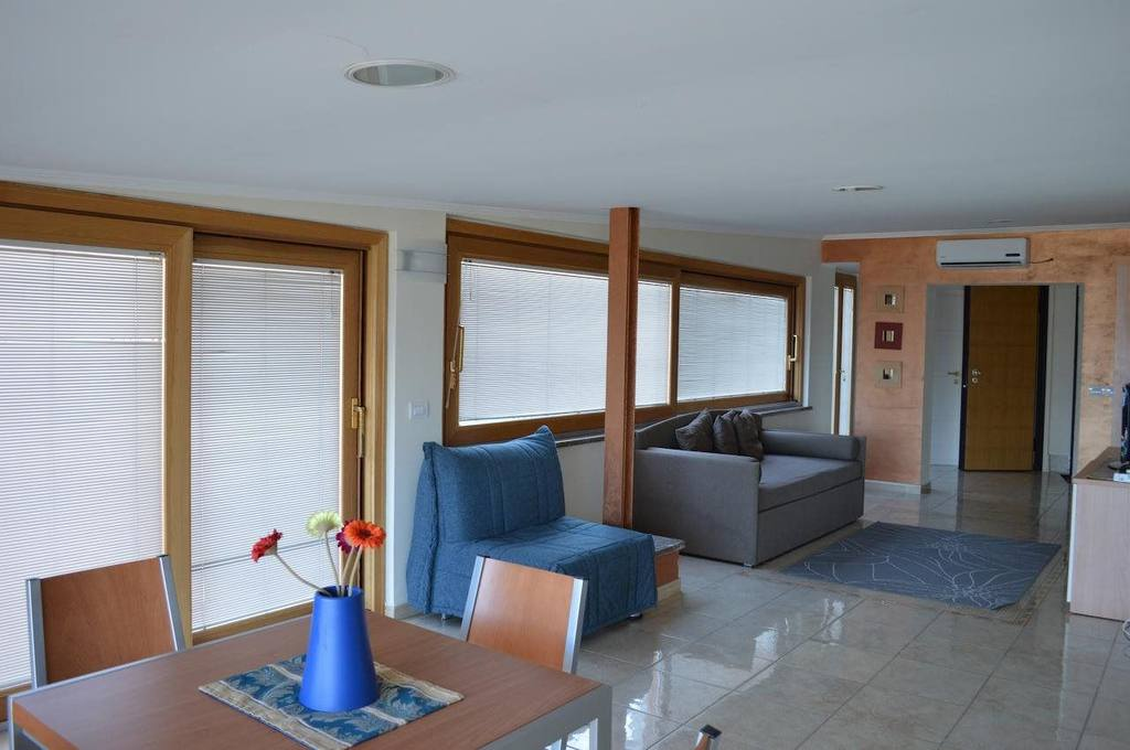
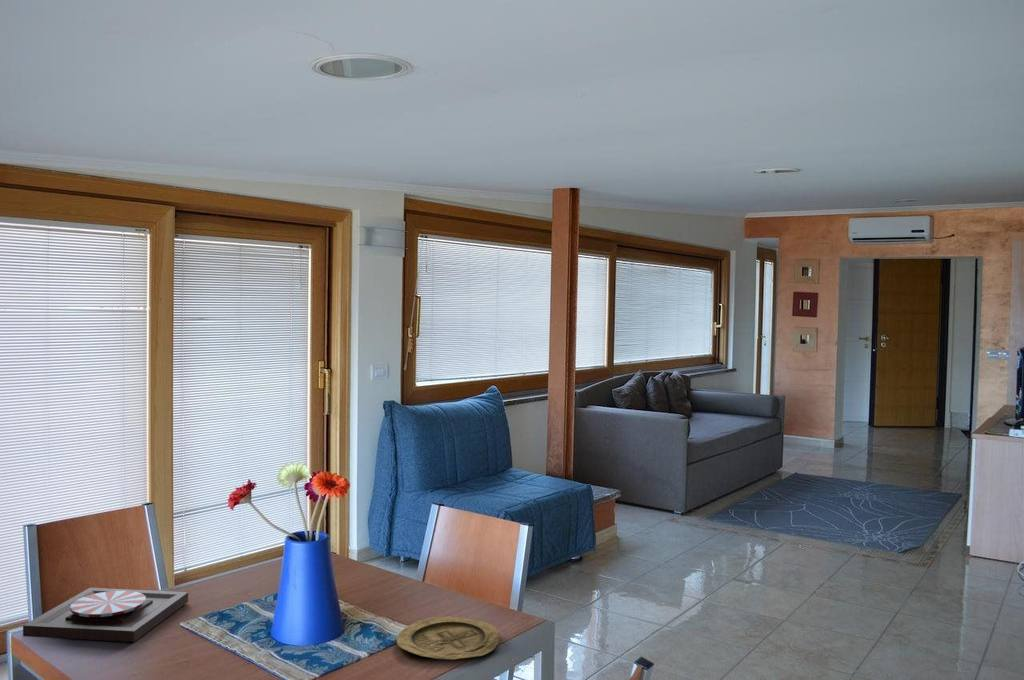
+ plate [22,587,189,643]
+ plate [396,616,501,660]
